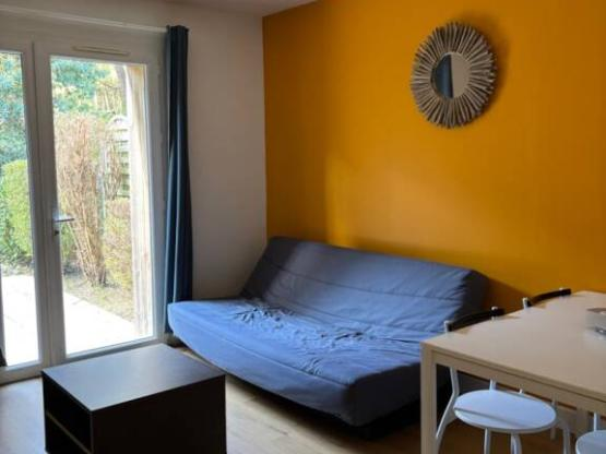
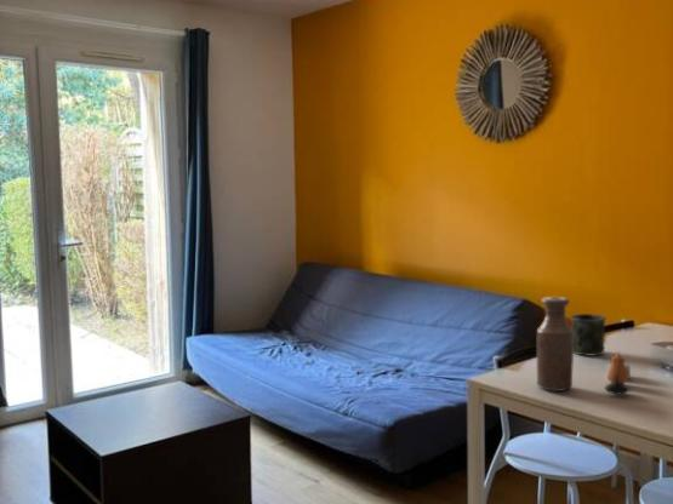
+ bottle [536,296,575,393]
+ teapot [603,351,632,395]
+ mug [570,313,608,356]
